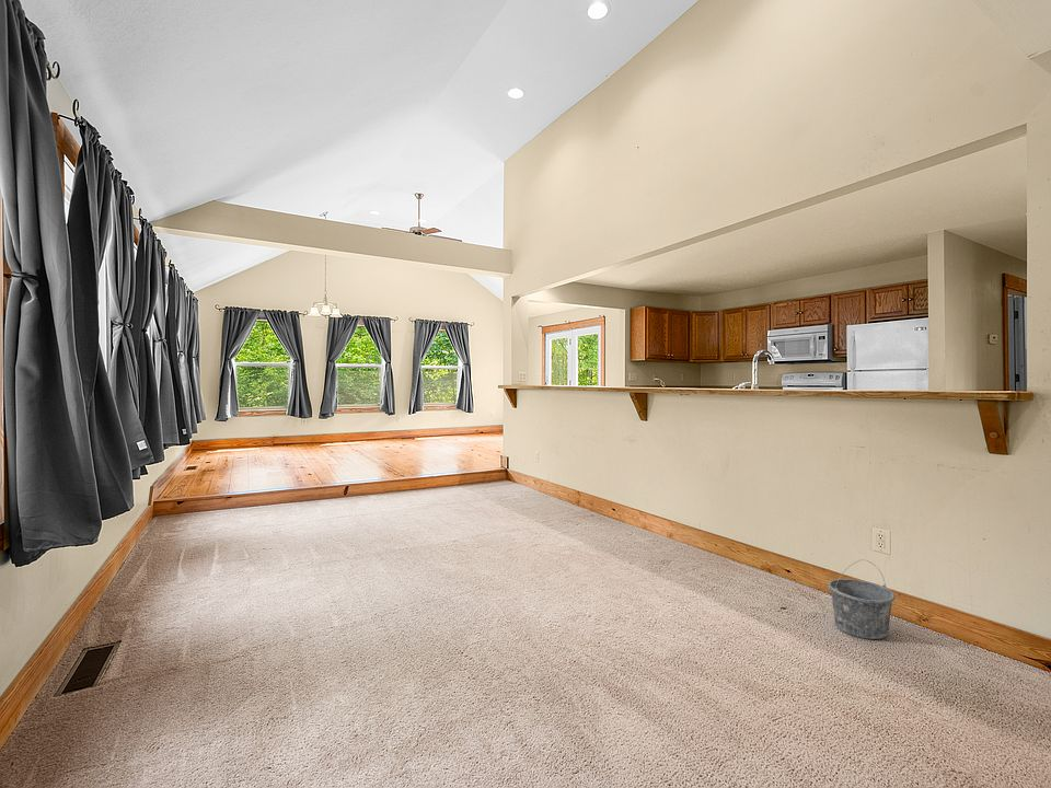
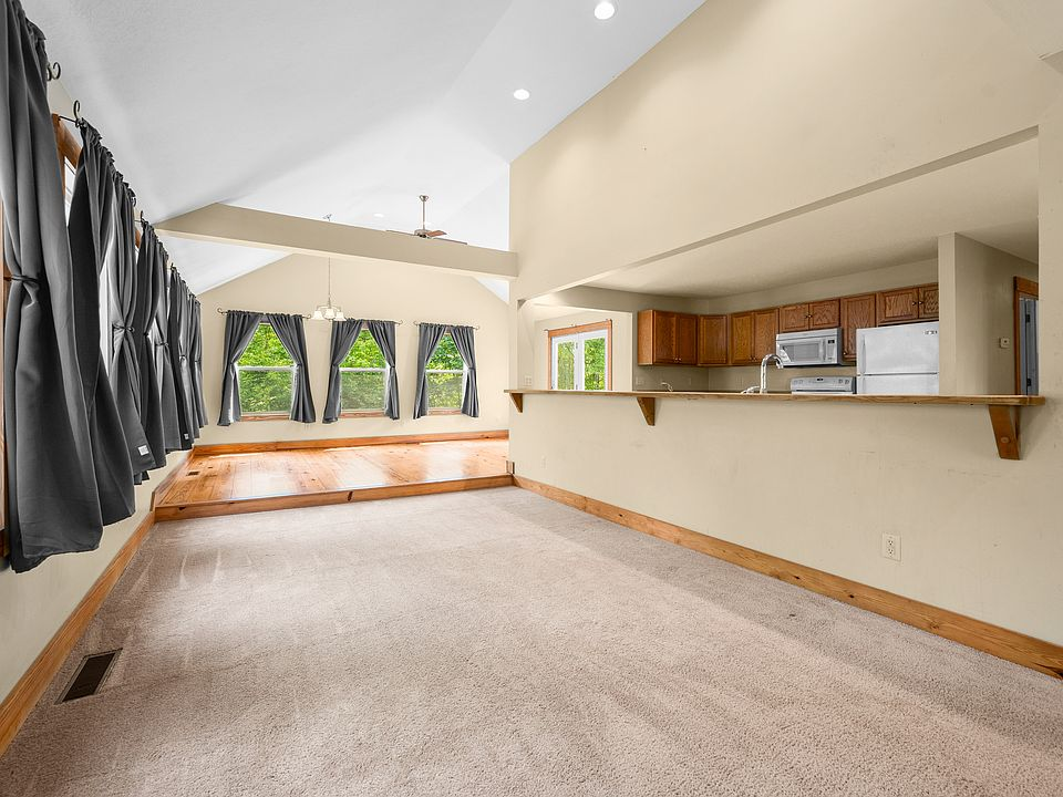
- bucket [828,558,897,640]
